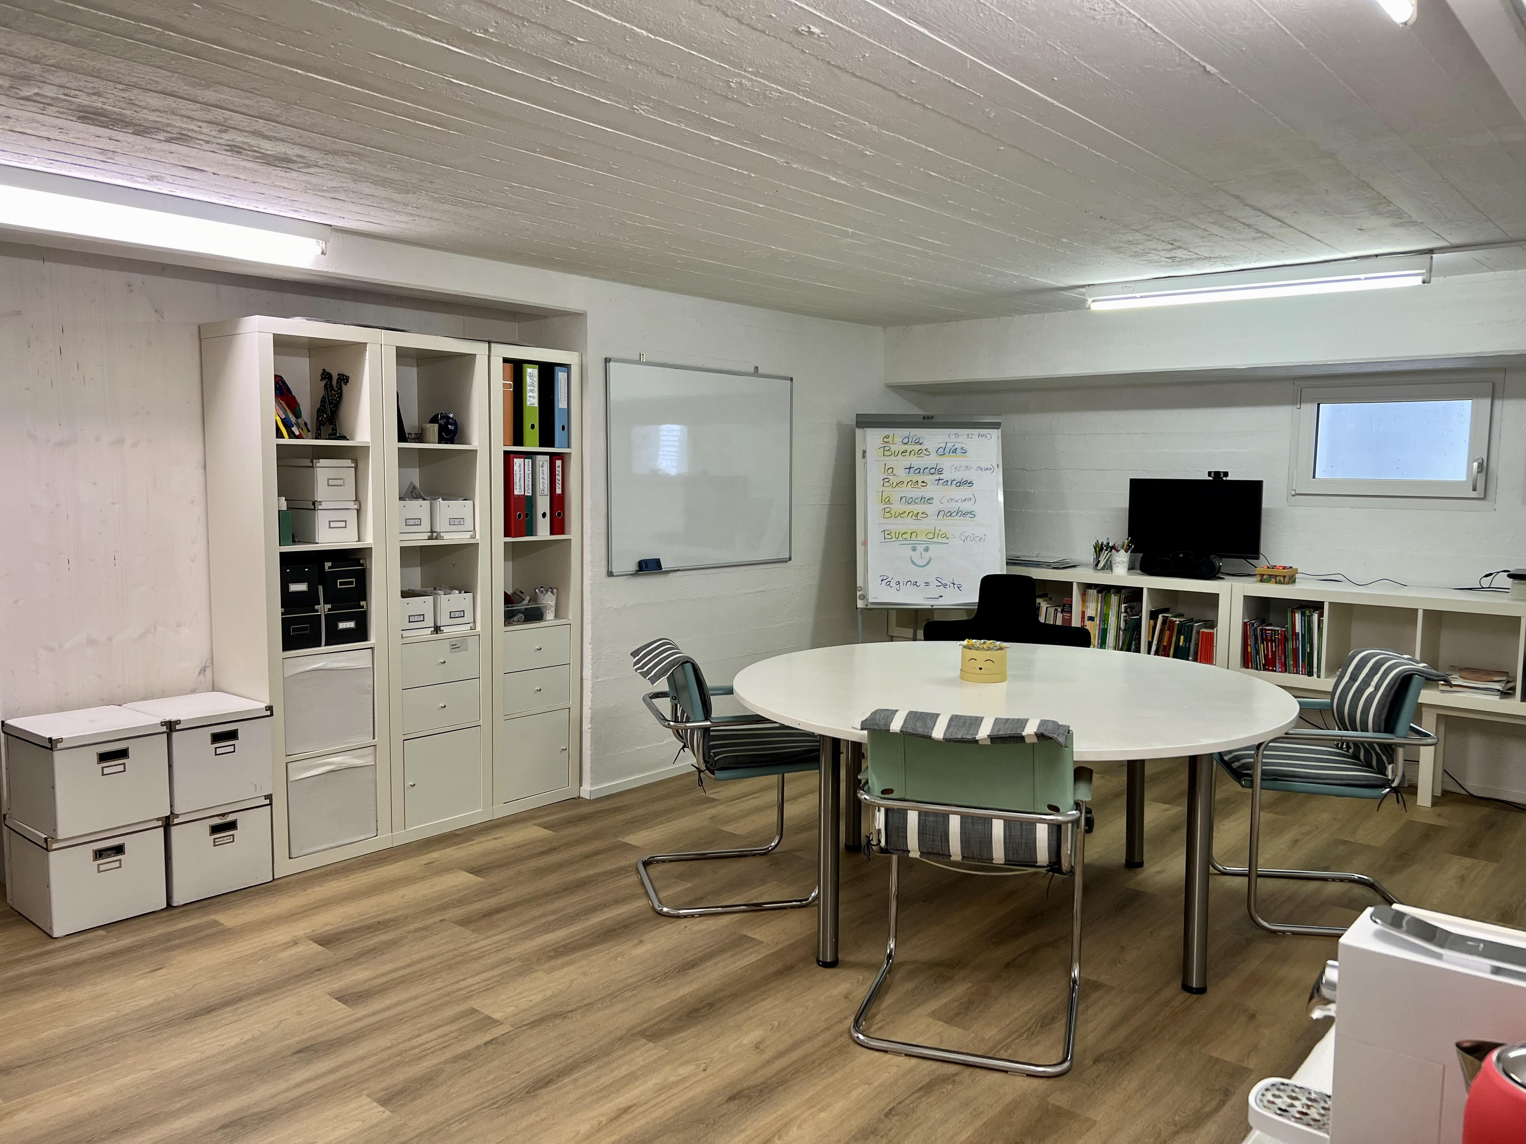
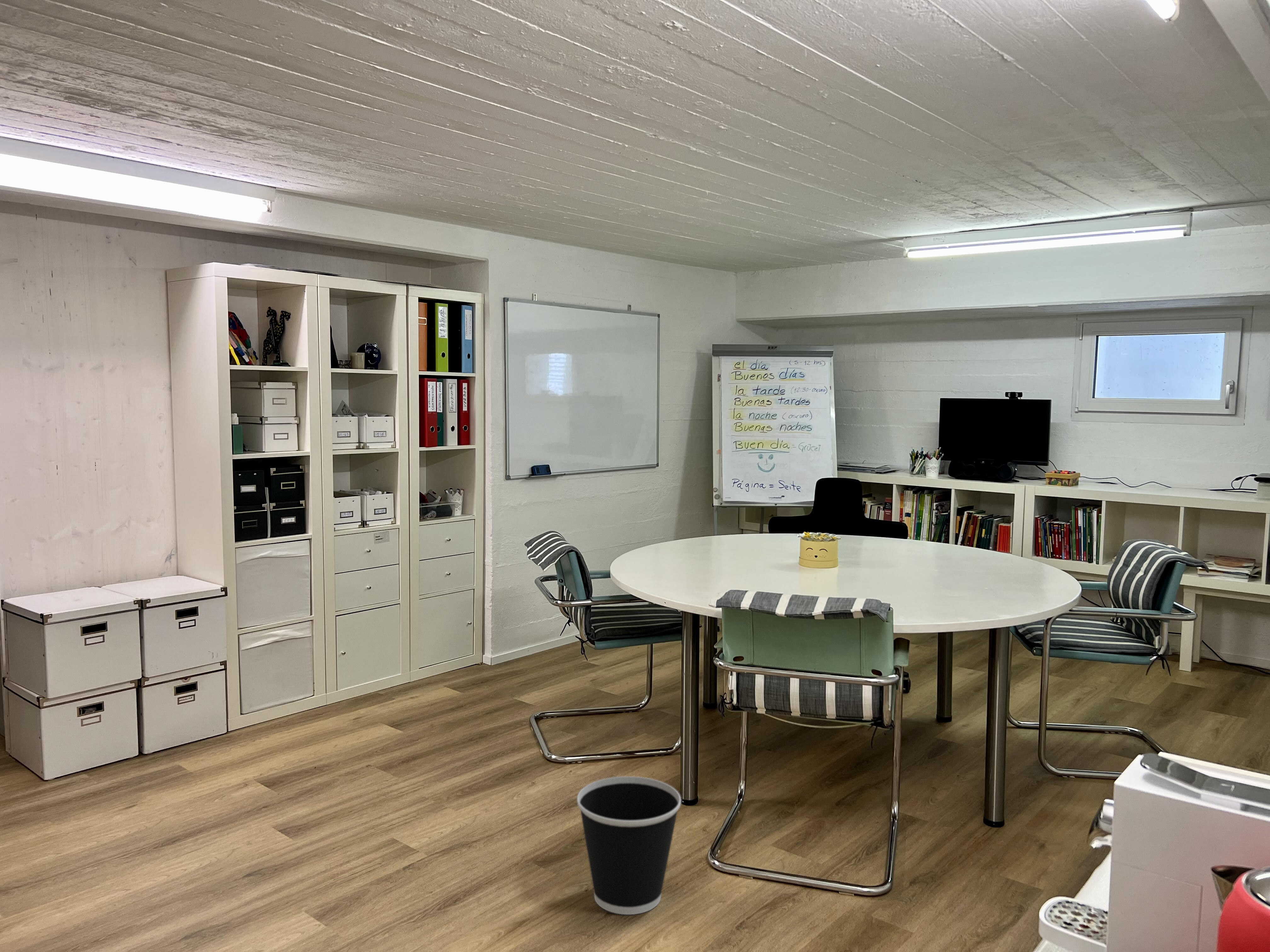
+ wastebasket [577,776,681,915]
